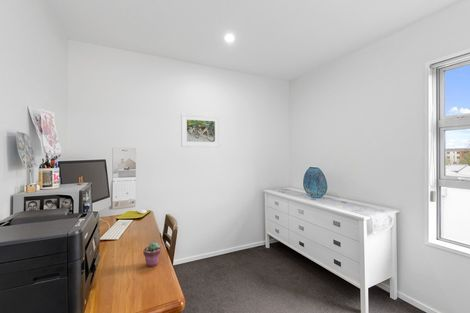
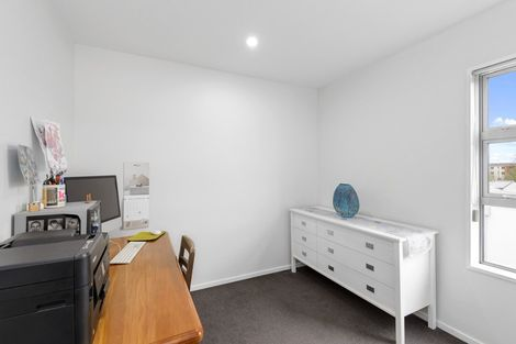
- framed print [180,113,221,148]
- potted succulent [142,241,162,268]
